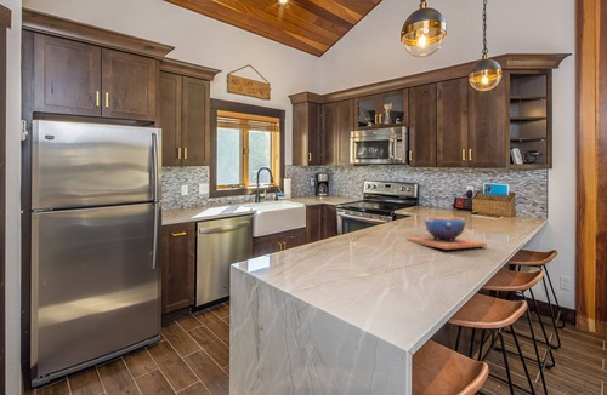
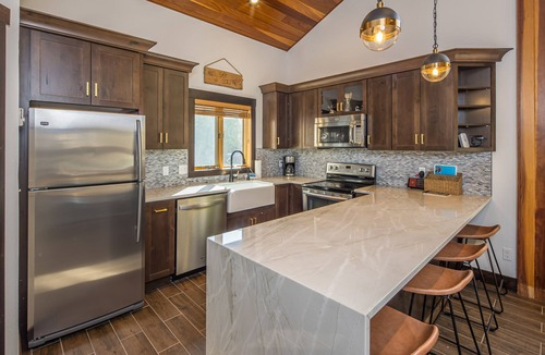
- decorative bowl [405,216,488,251]
